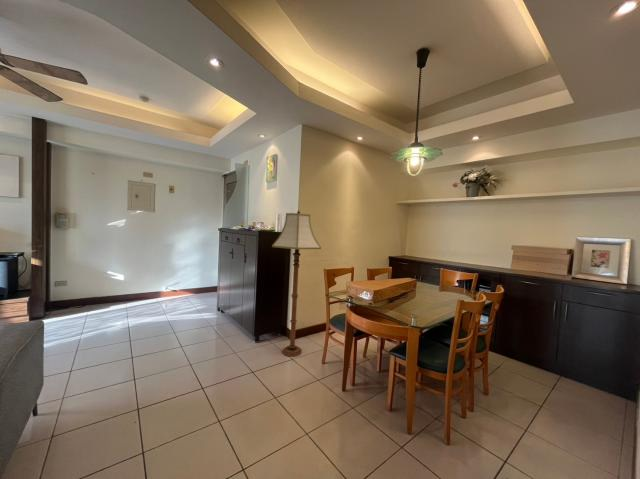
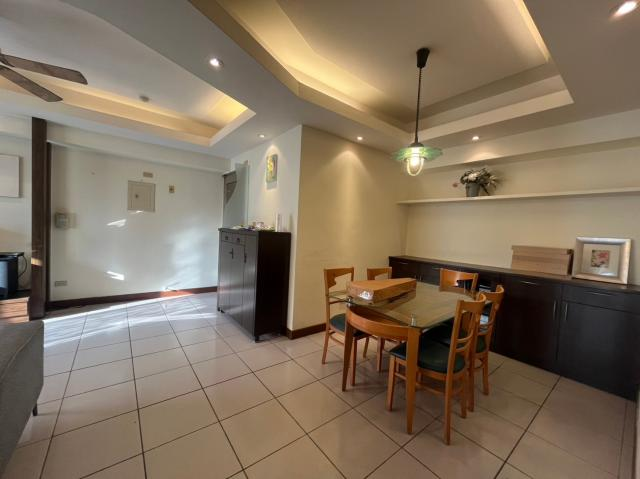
- floor lamp [271,209,322,358]
